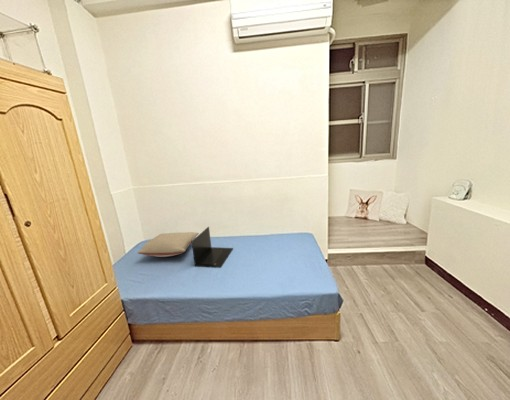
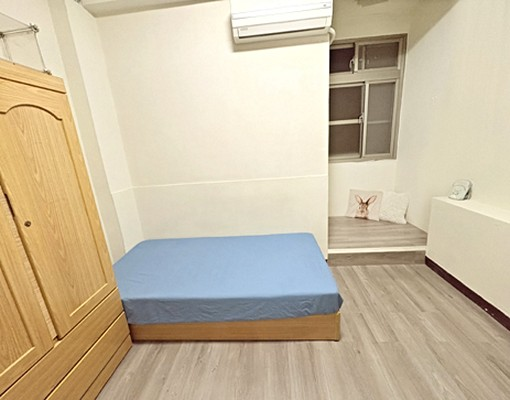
- pillow [136,231,200,258]
- laptop [191,226,234,269]
